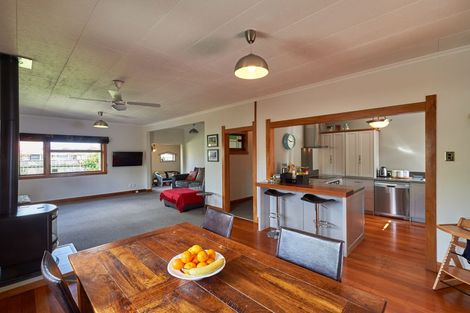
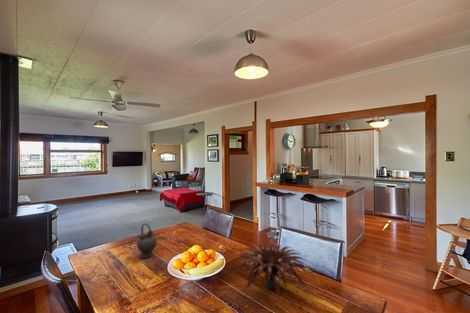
+ plant [229,243,318,296]
+ teapot [136,222,158,258]
